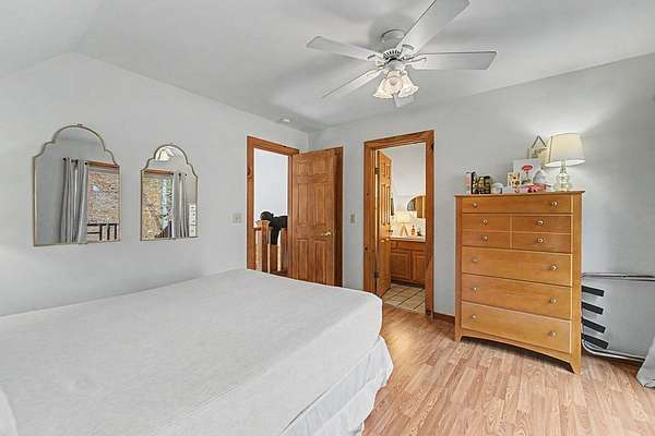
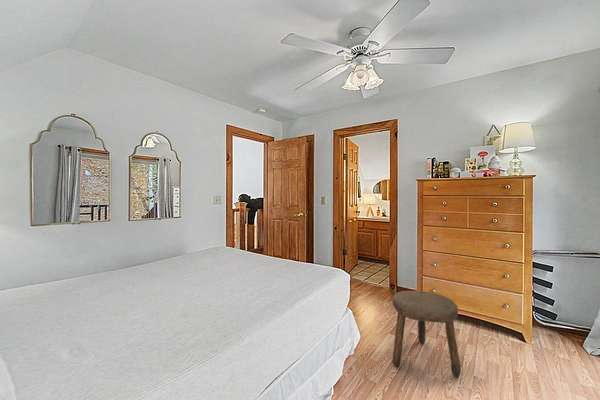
+ stool [391,290,462,378]
